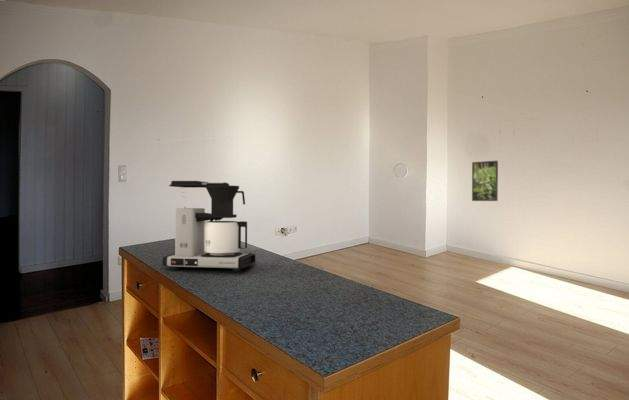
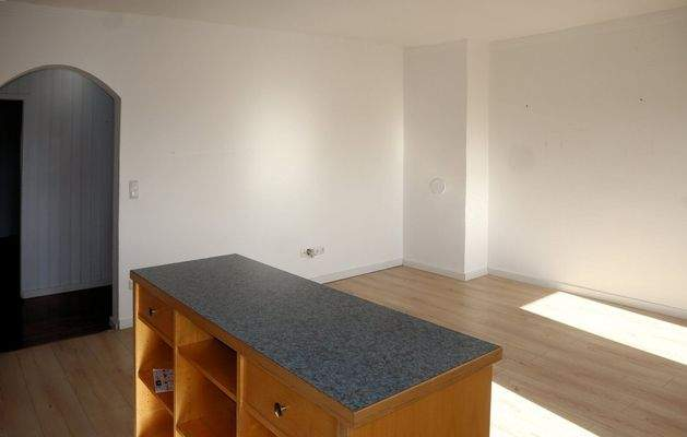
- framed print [471,160,499,202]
- coffee maker [162,180,256,272]
